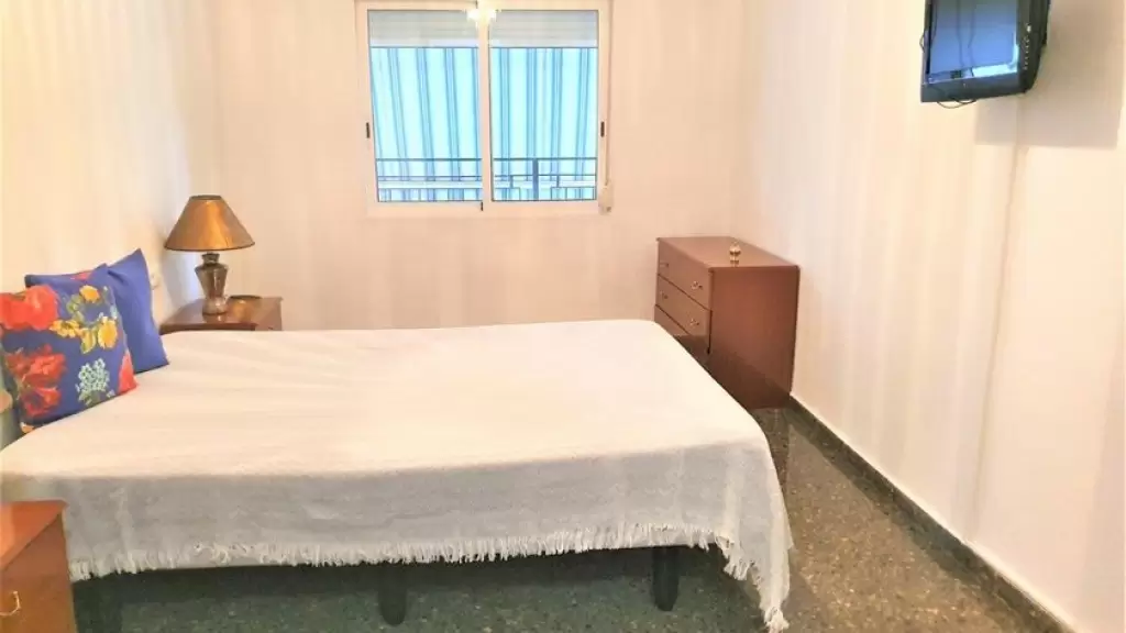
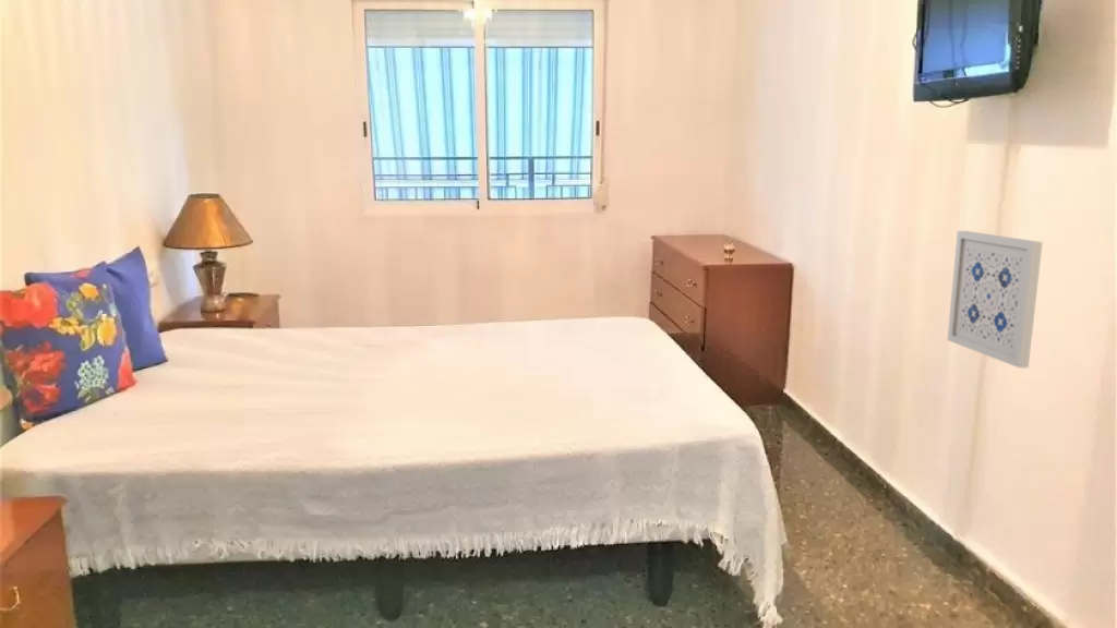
+ wall art [947,230,1044,369]
